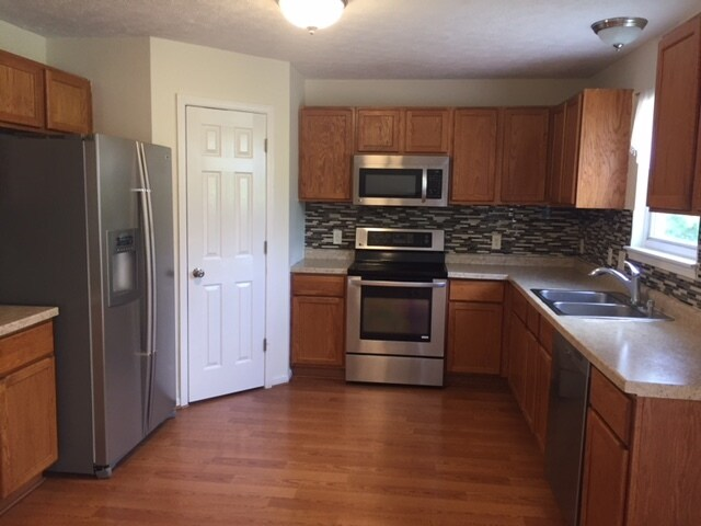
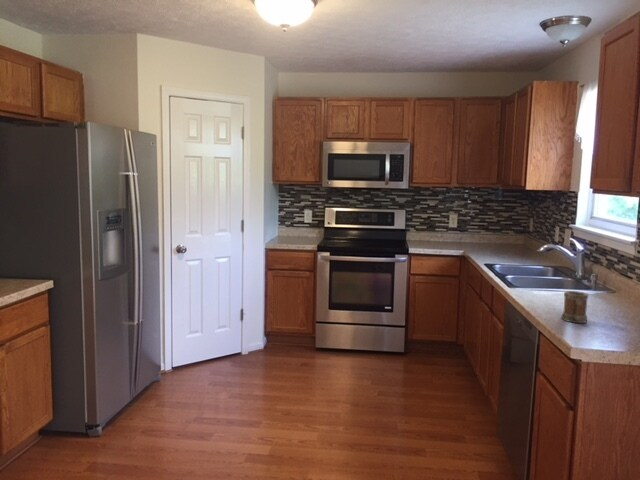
+ mug [560,290,589,324]
